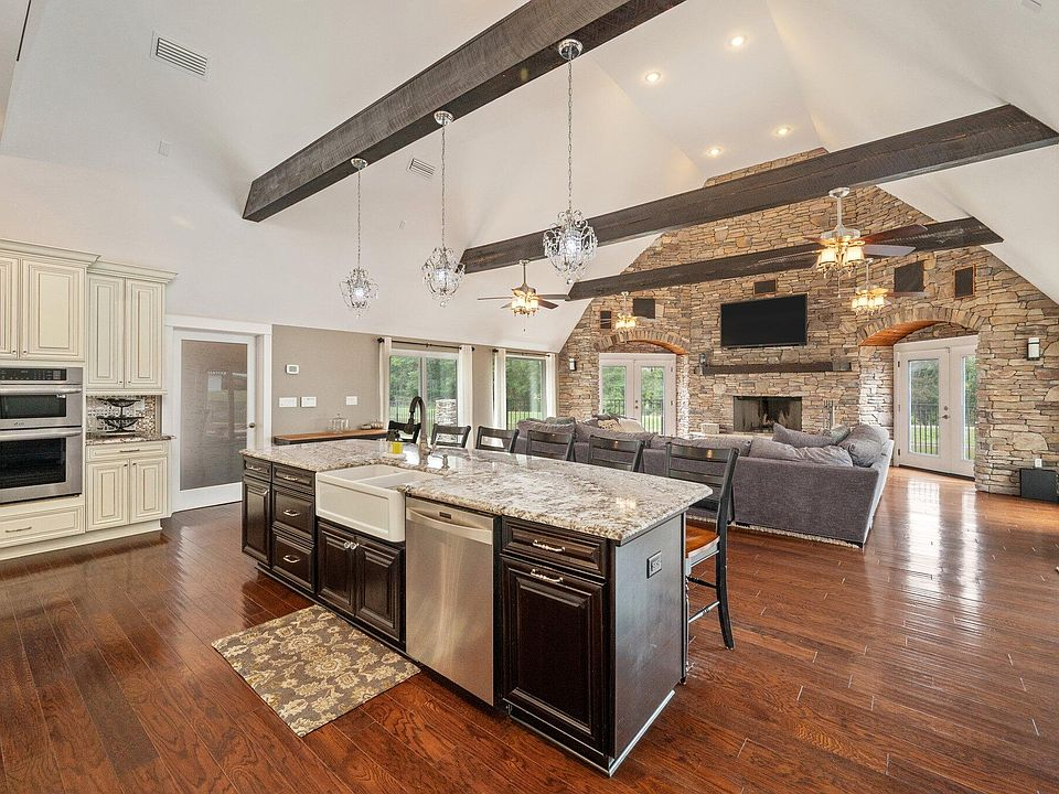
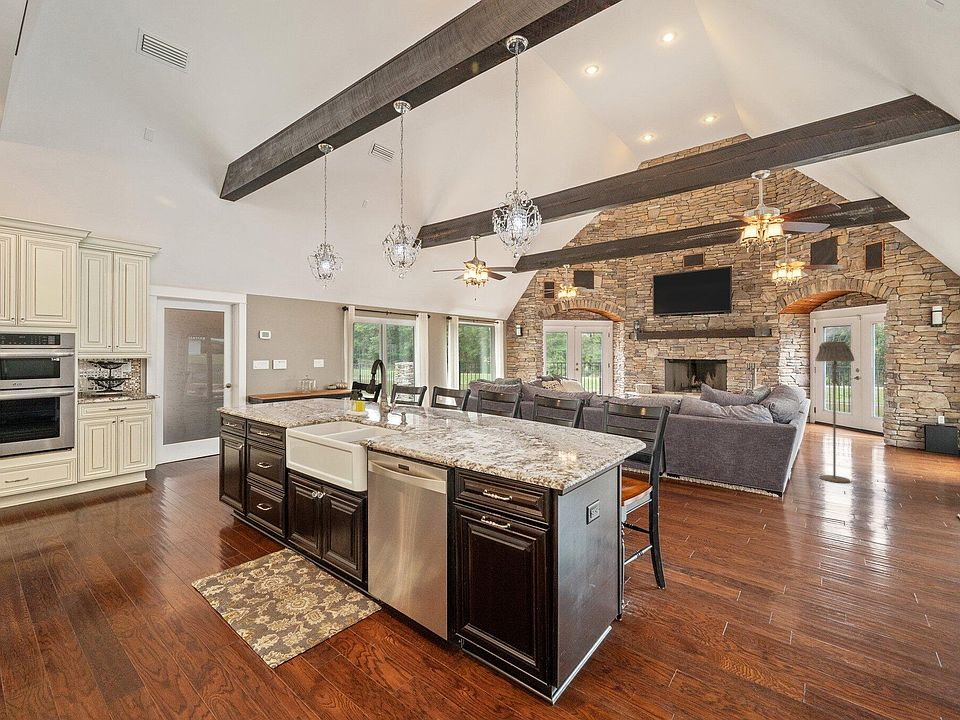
+ floor lamp [814,340,856,484]
